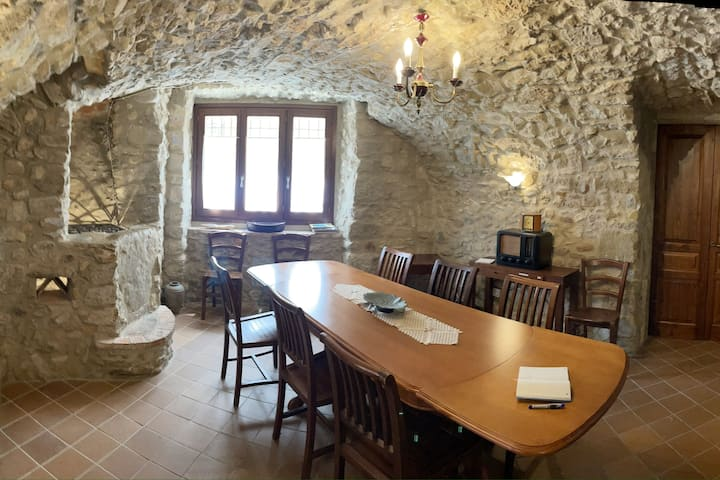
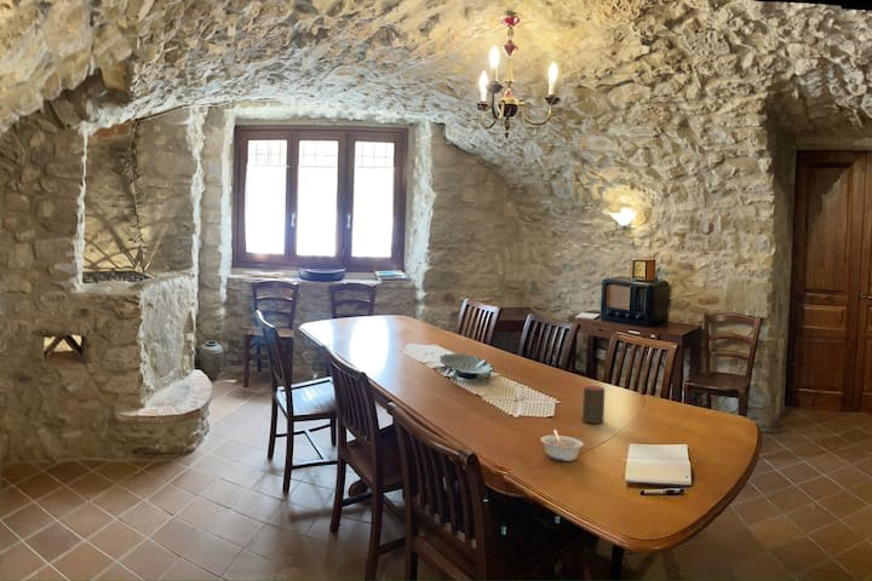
+ cup [581,385,606,425]
+ legume [539,428,585,462]
